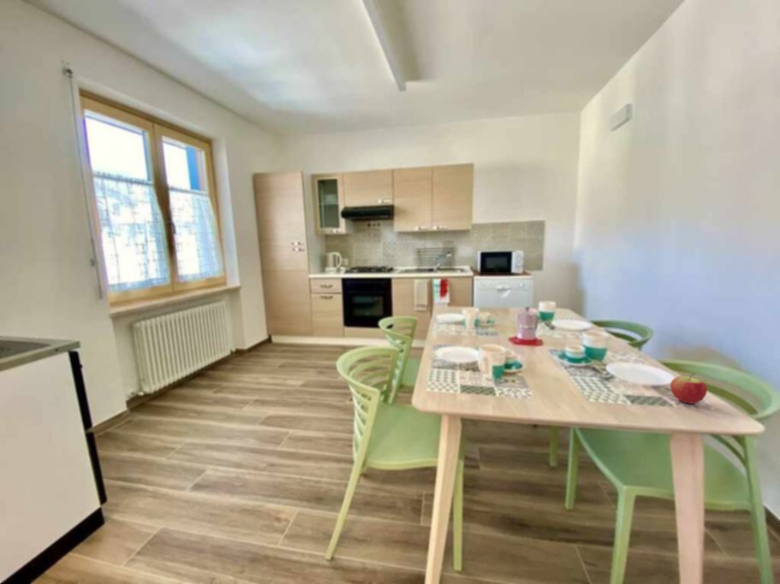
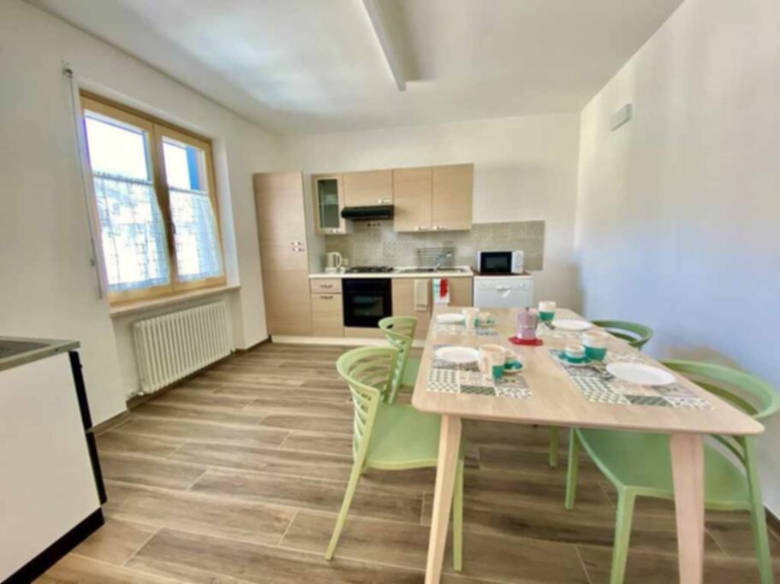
- apple [669,372,708,405]
